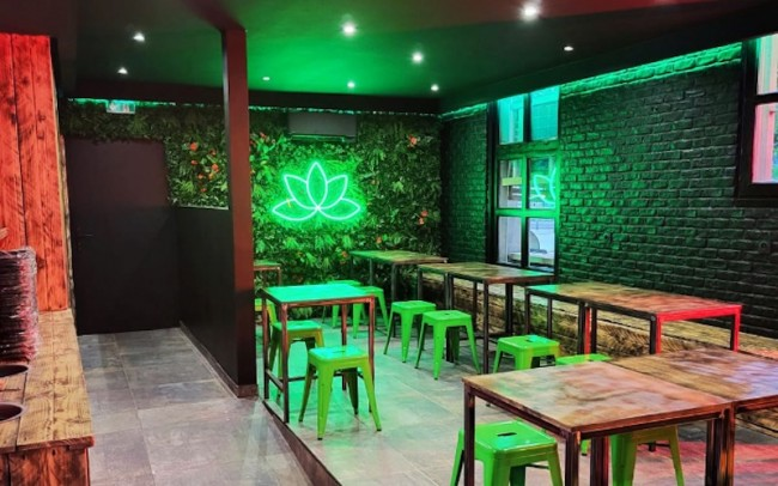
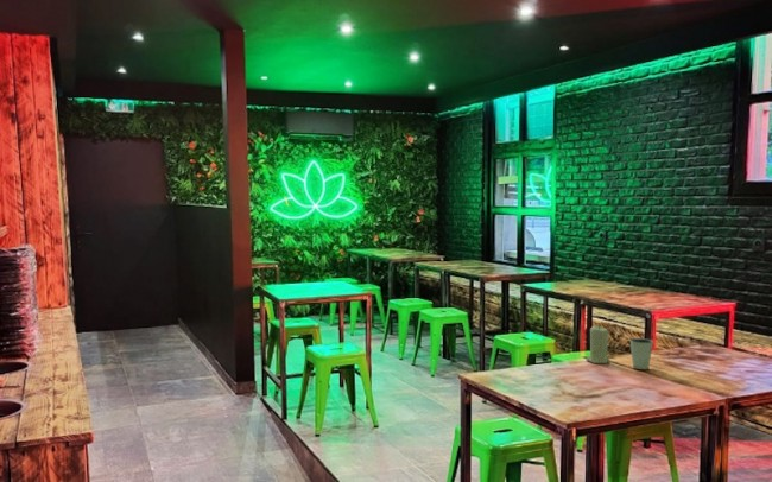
+ candle [584,324,612,364]
+ dixie cup [628,337,654,370]
